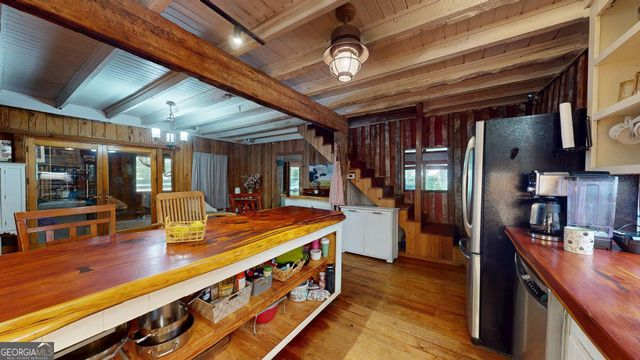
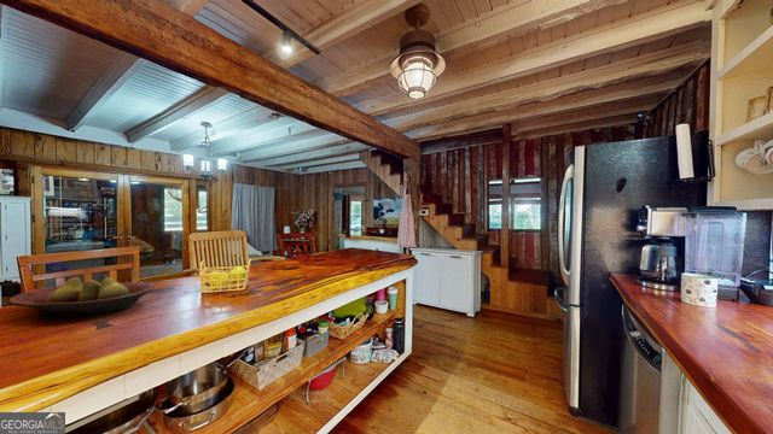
+ fruit bowl [8,276,156,316]
